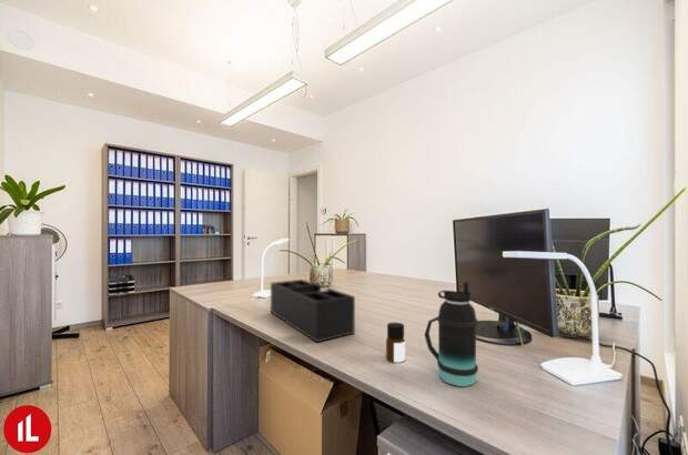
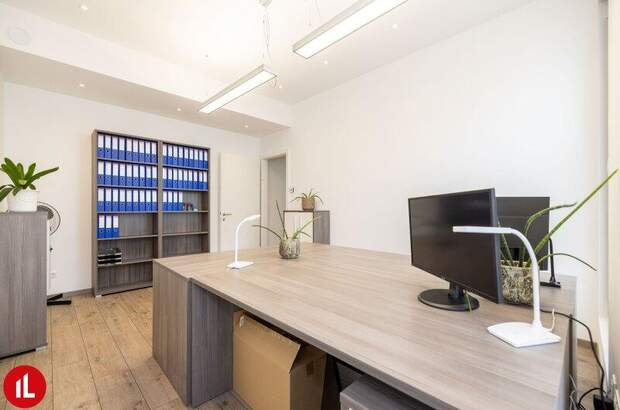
- bottle [424,281,479,387]
- desk organizer [270,279,356,343]
- bottle [385,322,406,363]
